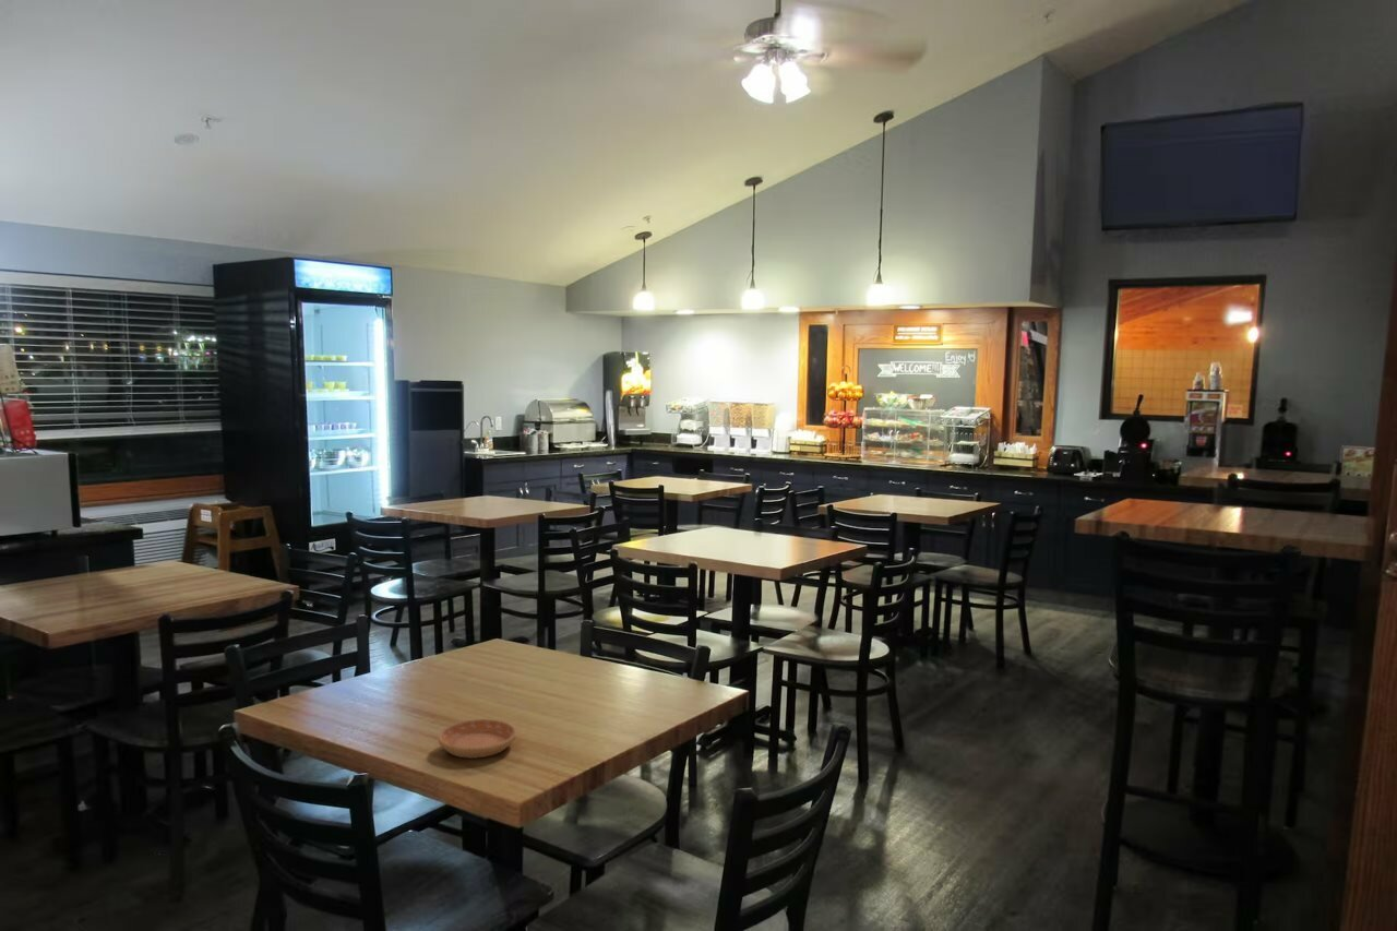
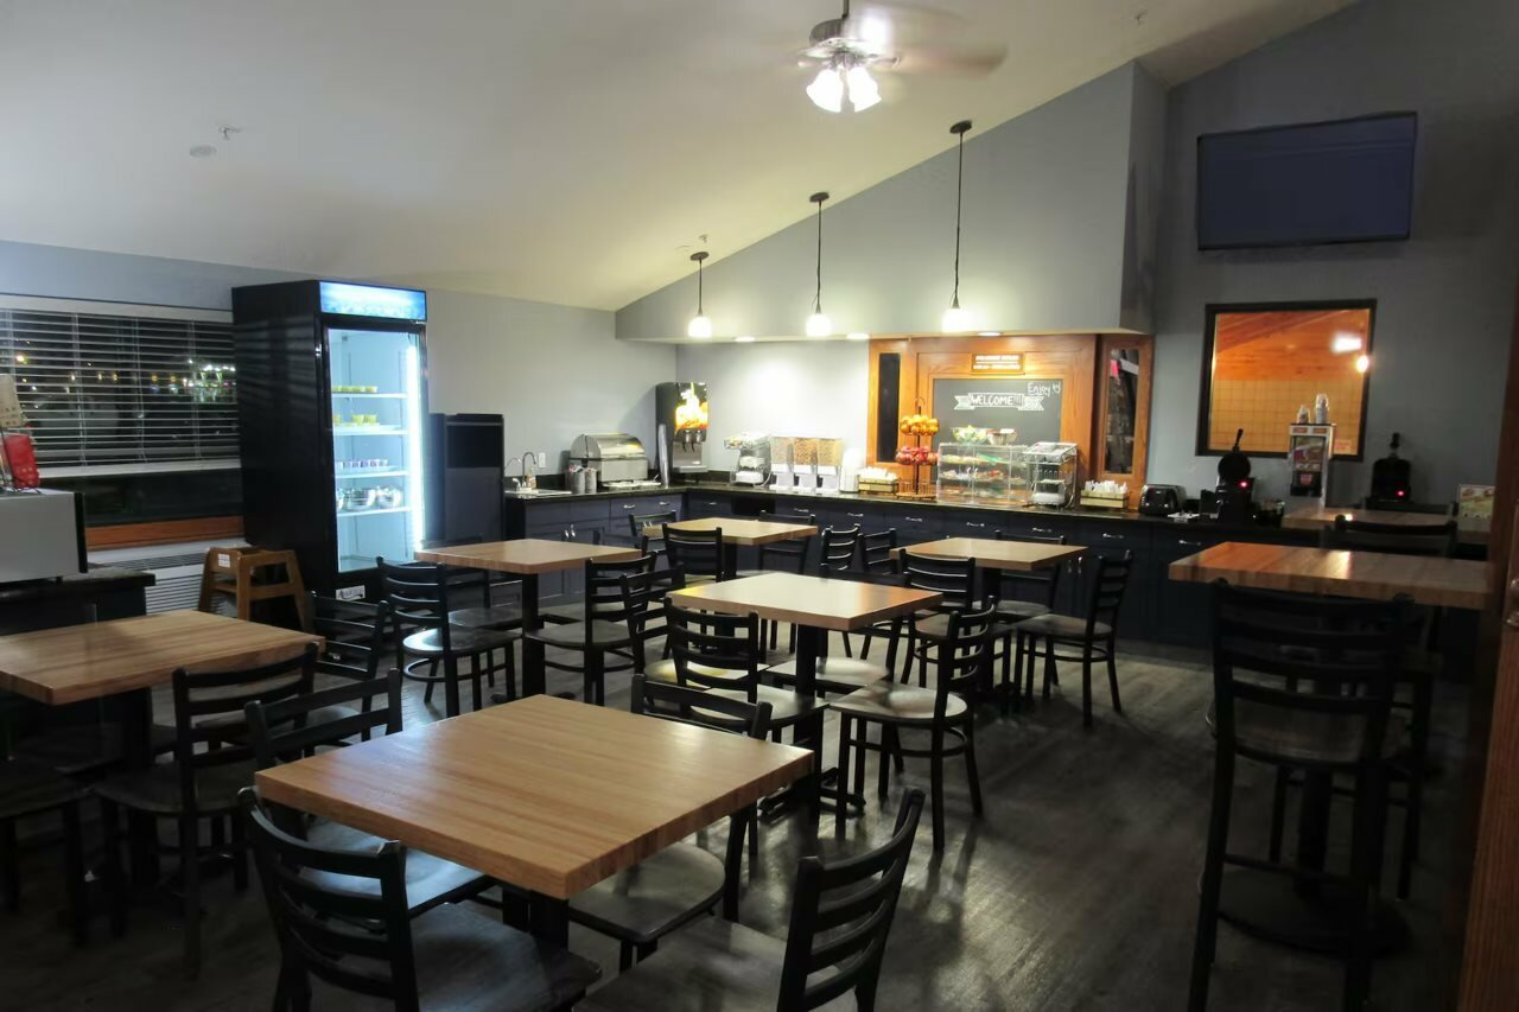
- saucer [437,718,517,760]
